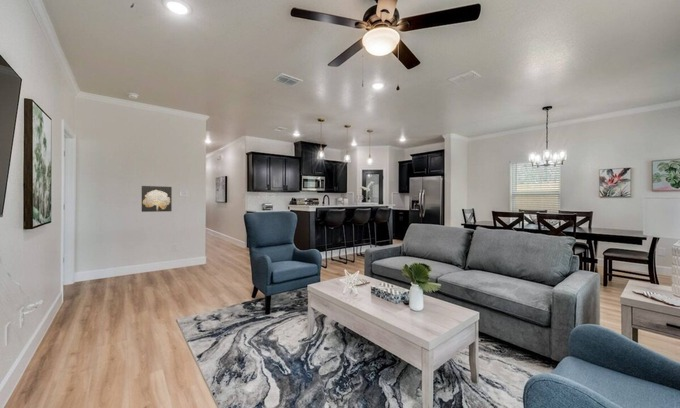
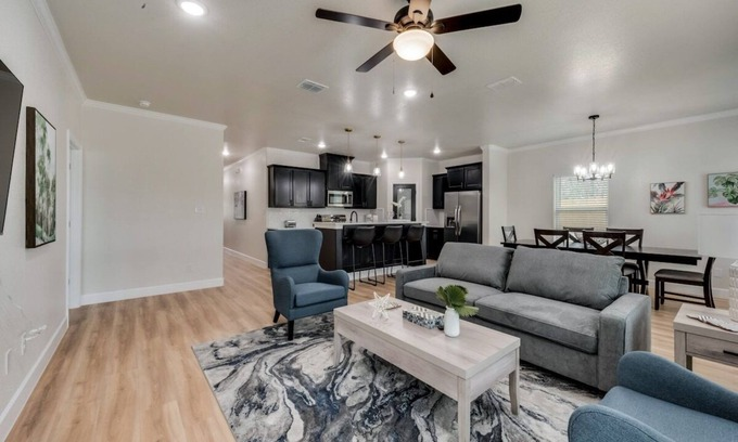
- wall art [141,185,173,213]
